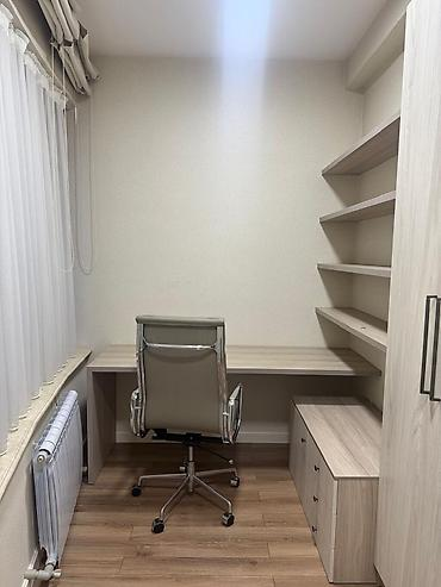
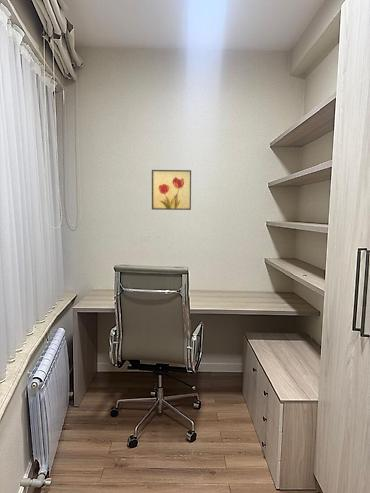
+ wall art [151,169,192,211]
